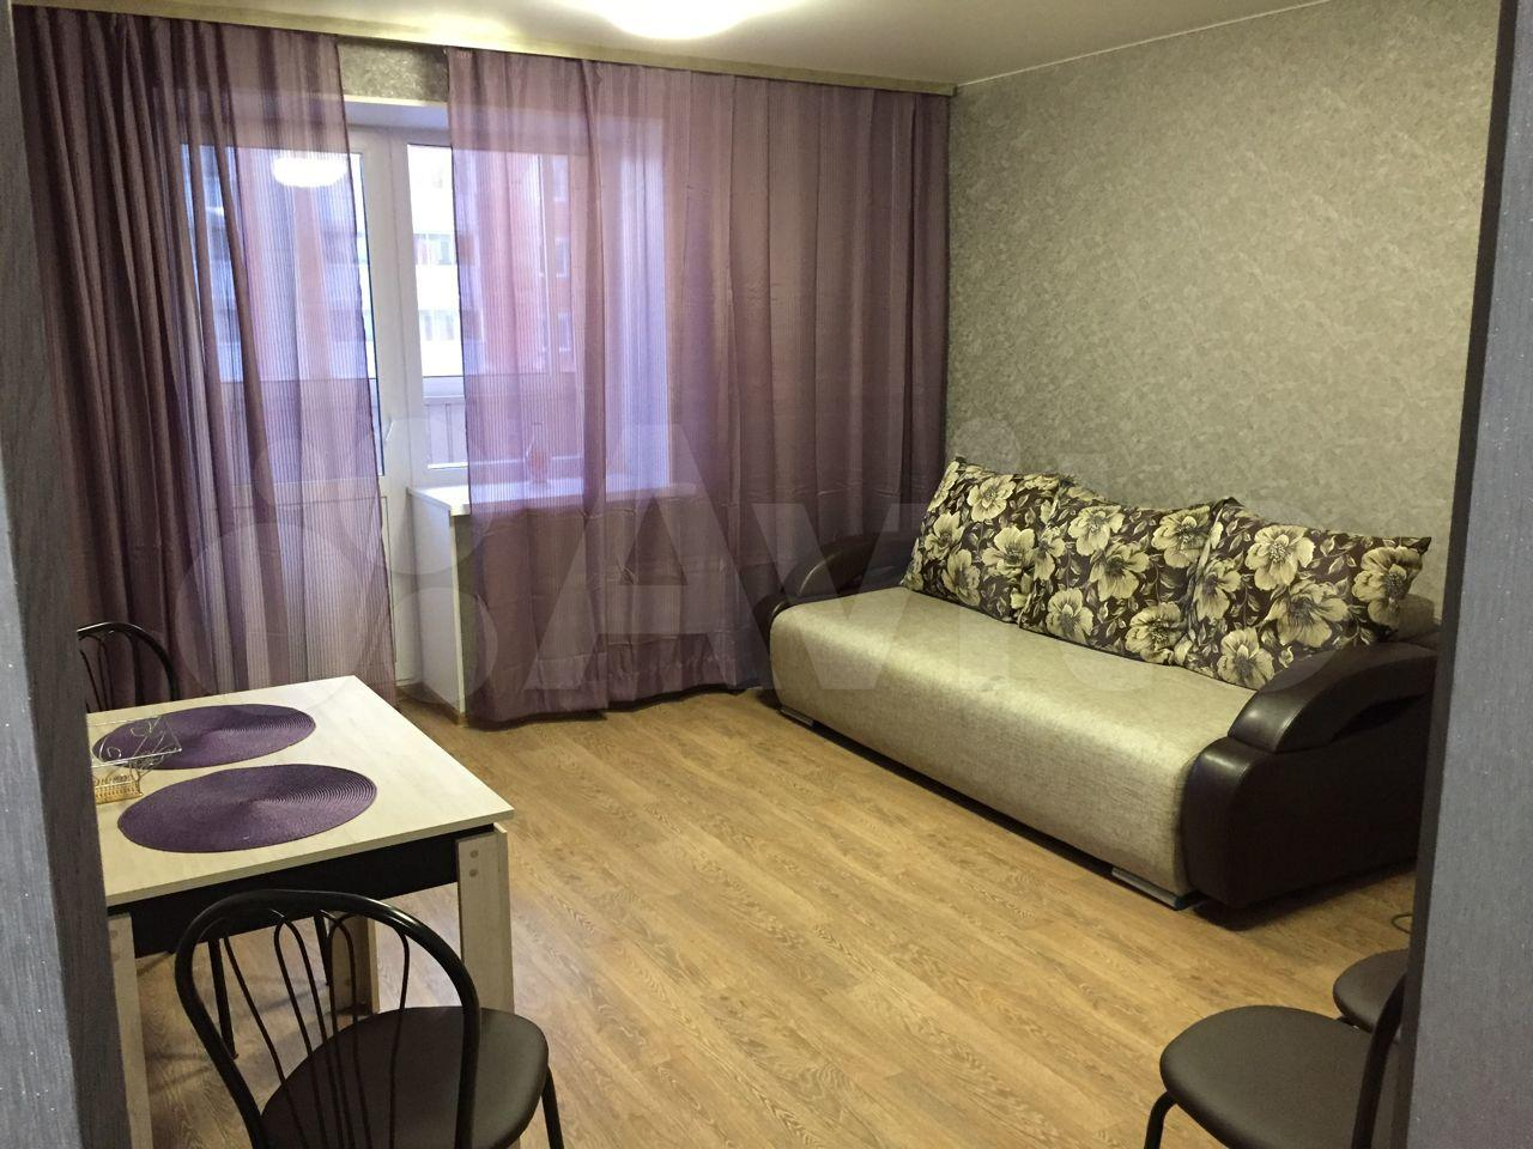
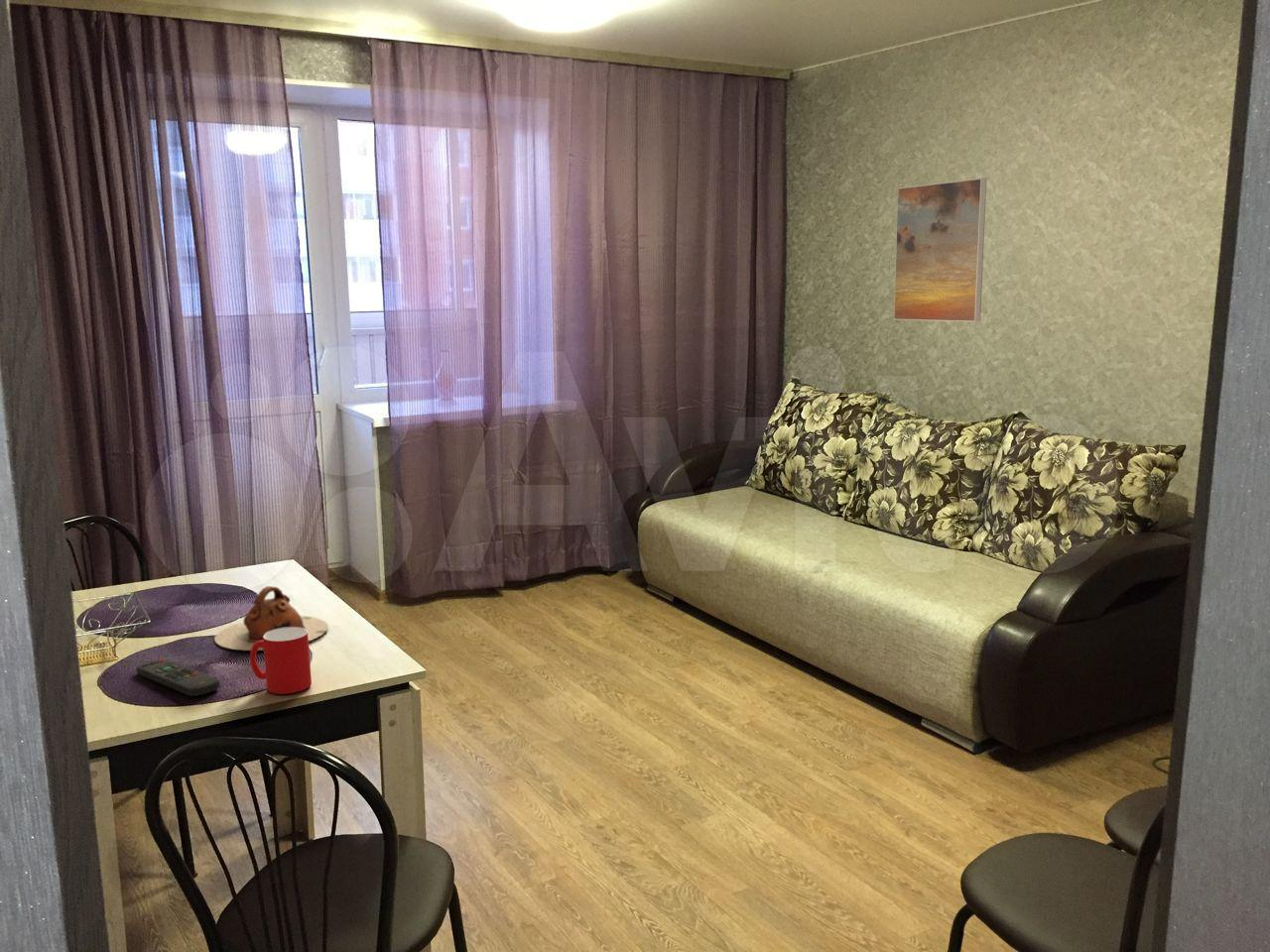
+ teapot [213,585,329,652]
+ remote control [136,657,221,697]
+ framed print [893,177,987,323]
+ cup [249,628,313,695]
